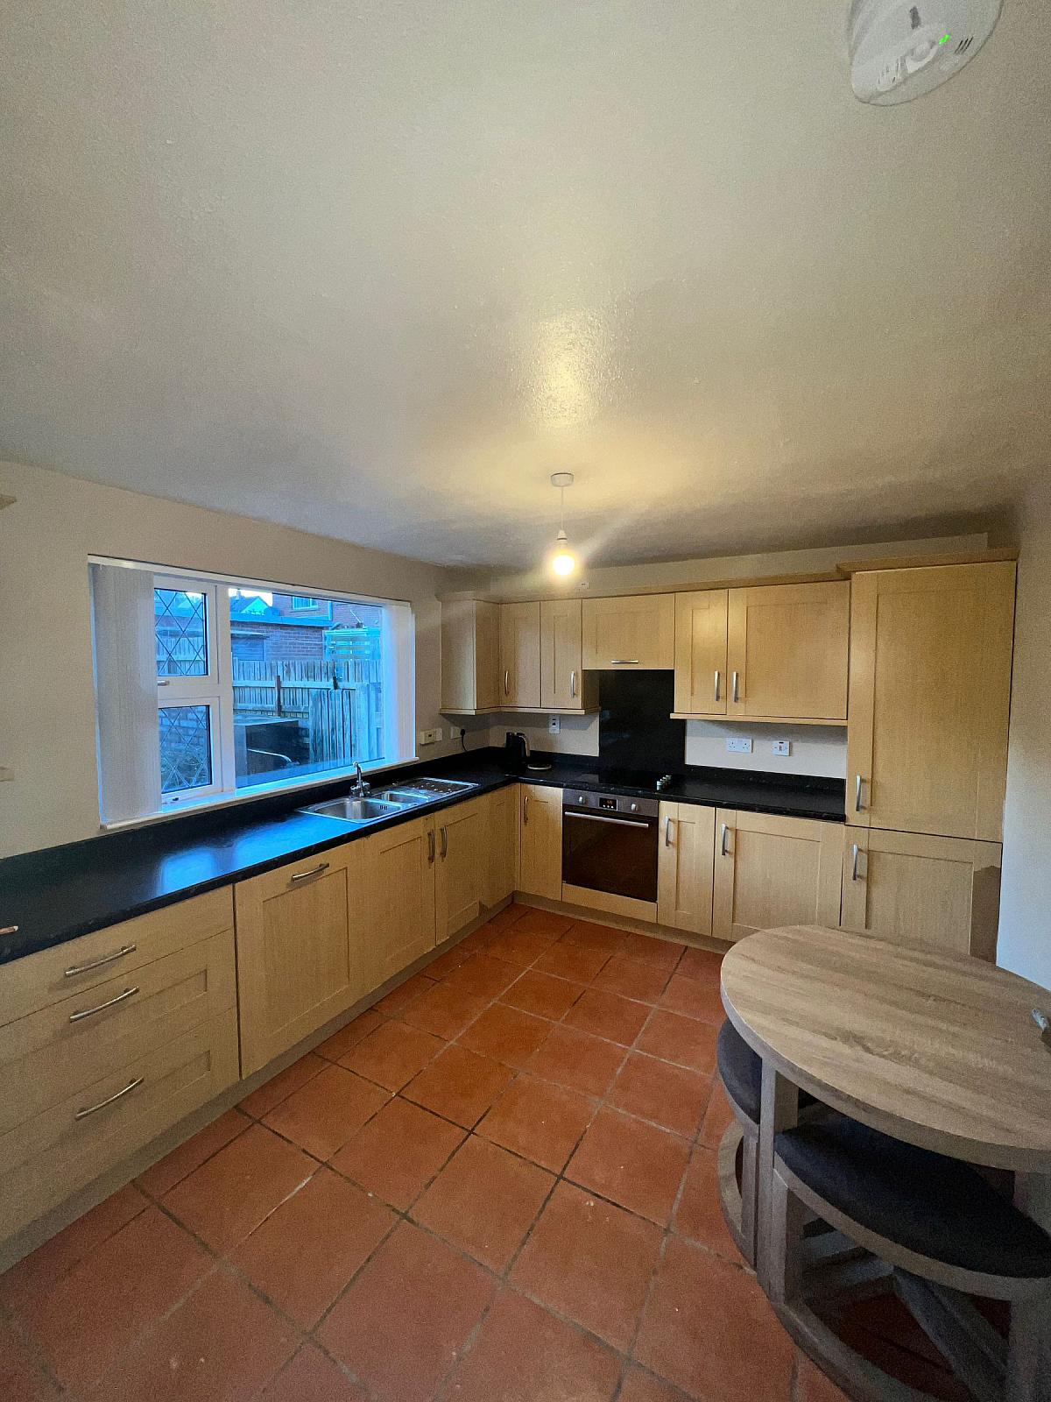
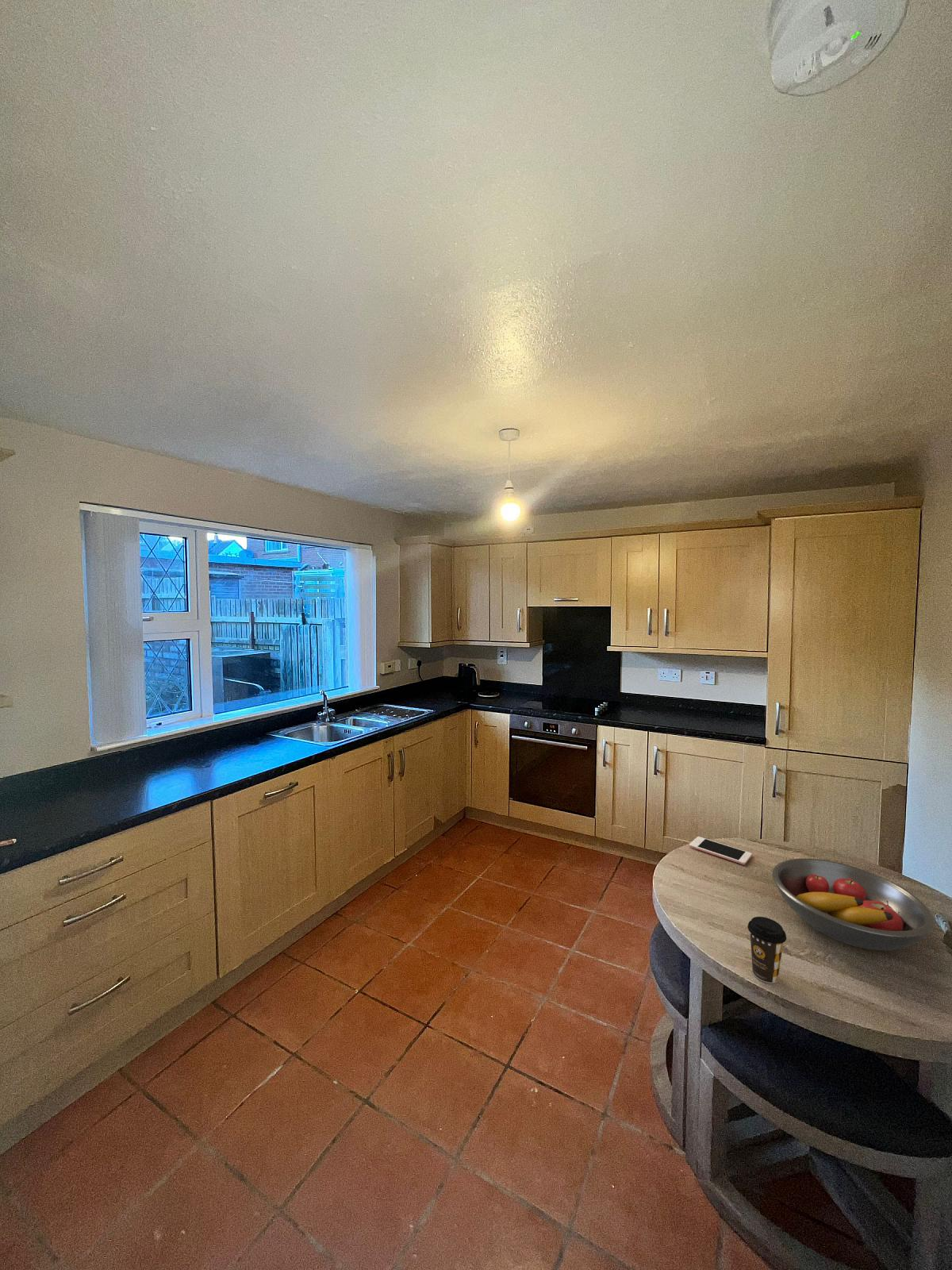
+ coffee cup [747,916,787,984]
+ fruit bowl [772,857,936,951]
+ cell phone [689,836,753,866]
